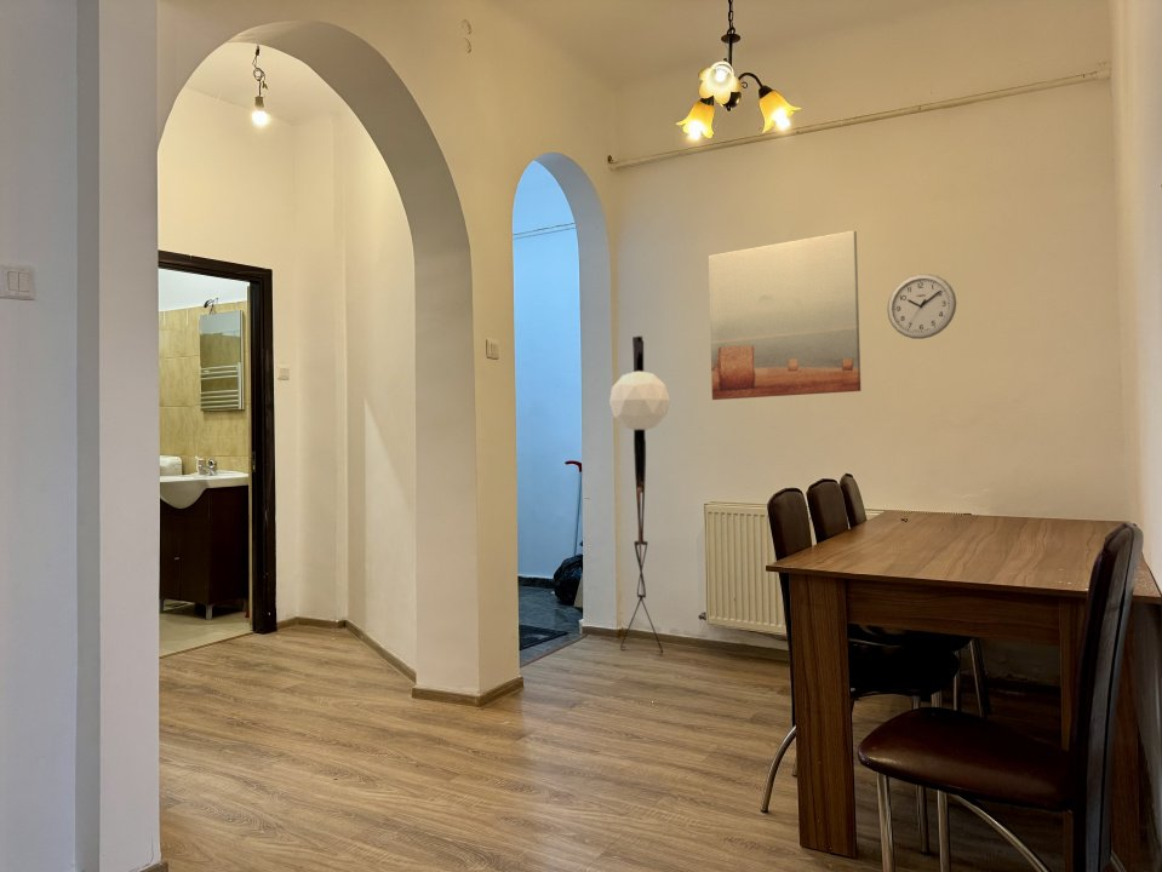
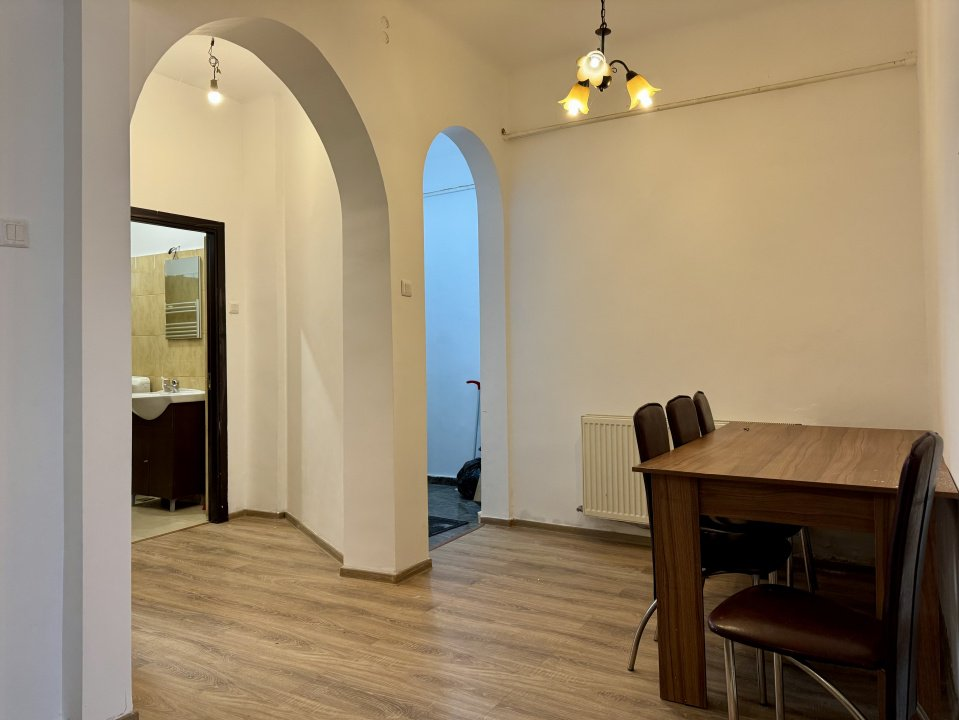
- wall art [708,230,862,401]
- wall clock [886,272,957,340]
- floor lamp [608,334,671,656]
